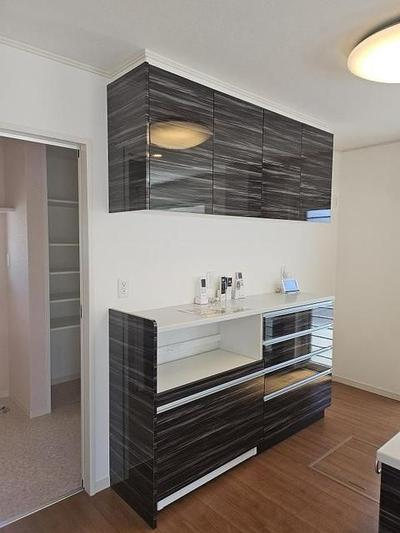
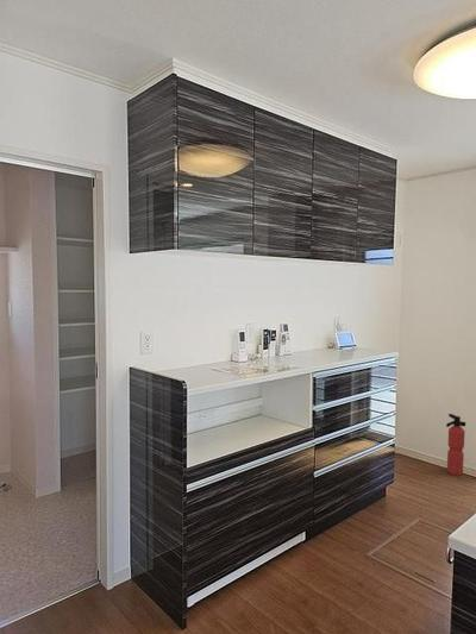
+ fire extinguisher [445,413,466,477]
